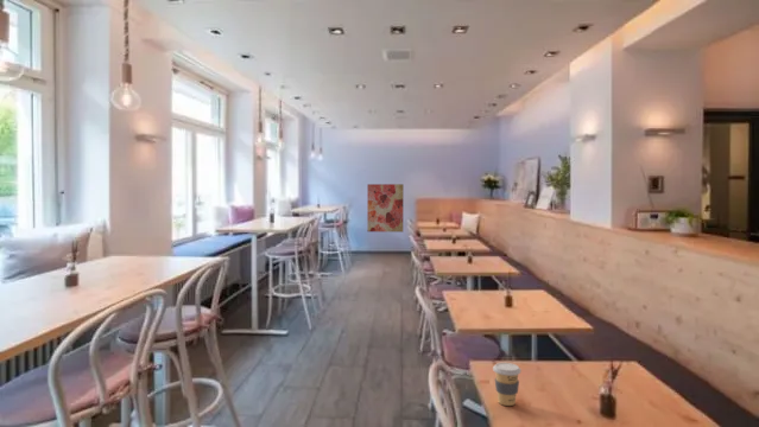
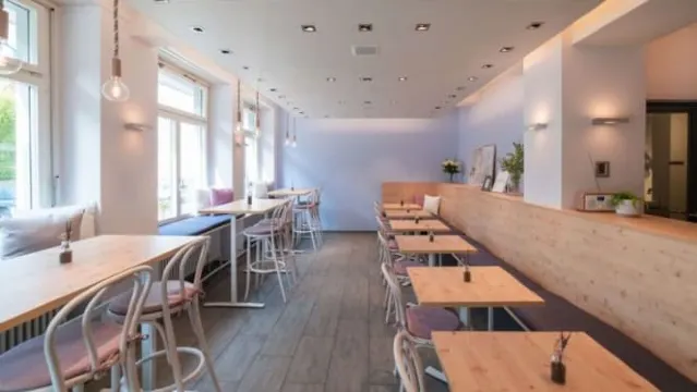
- coffee cup [492,362,523,407]
- wall art [366,183,405,234]
